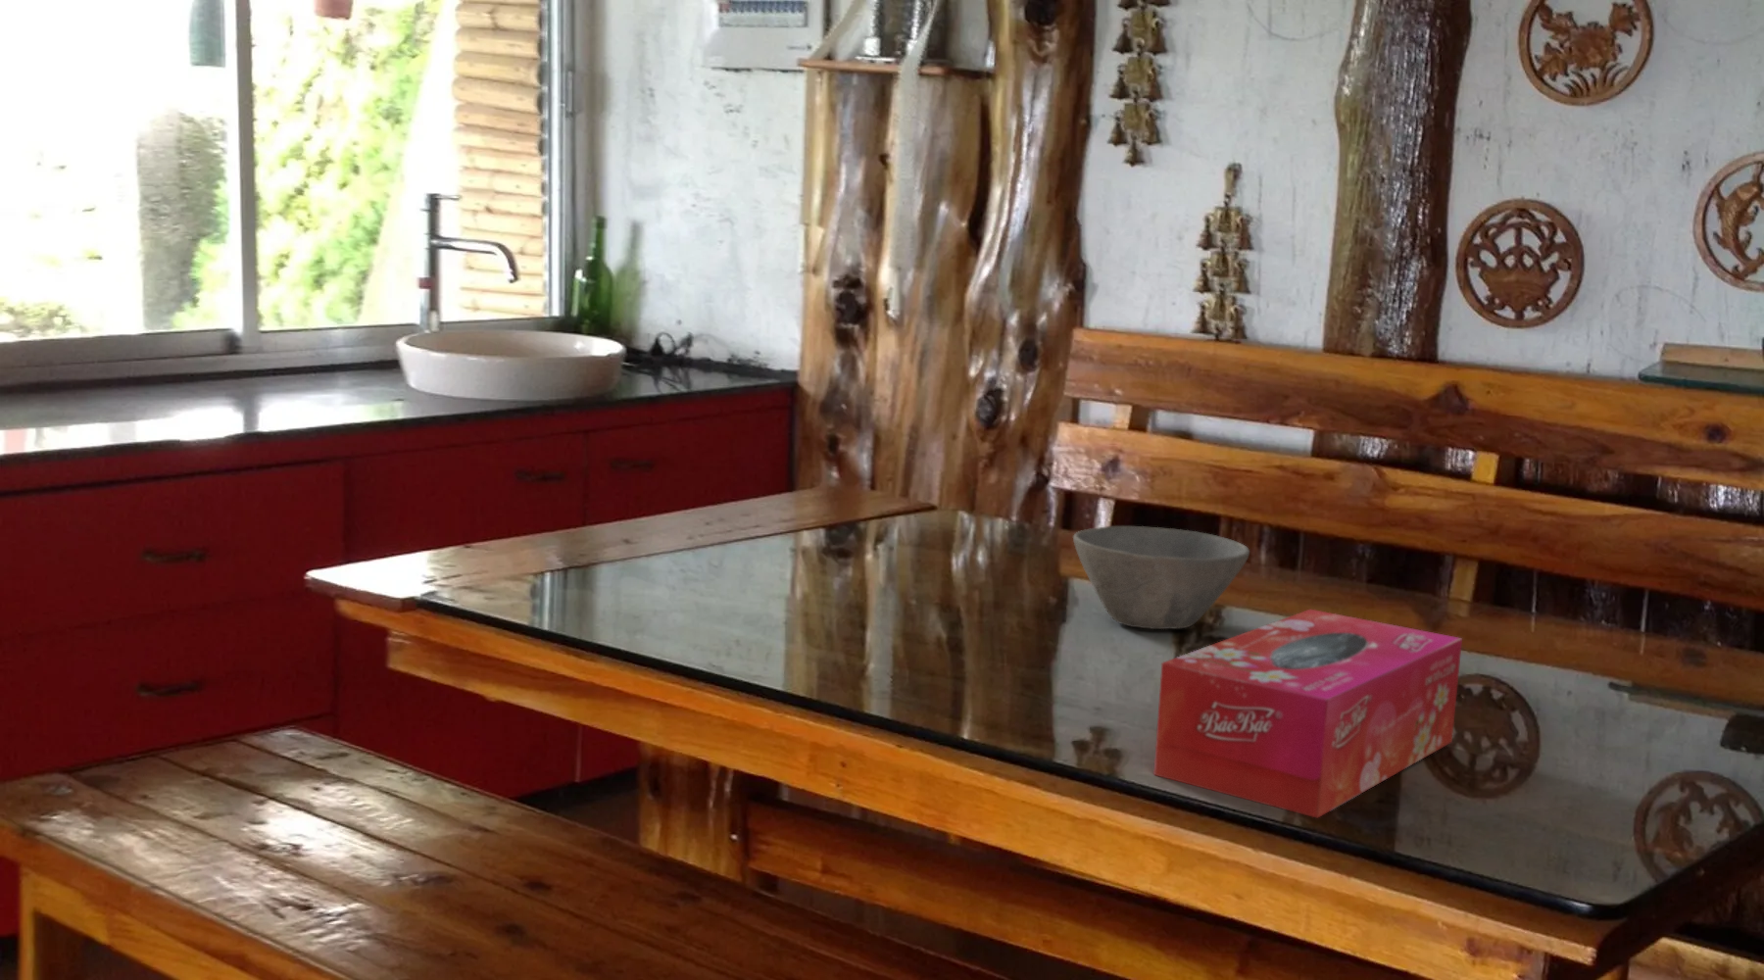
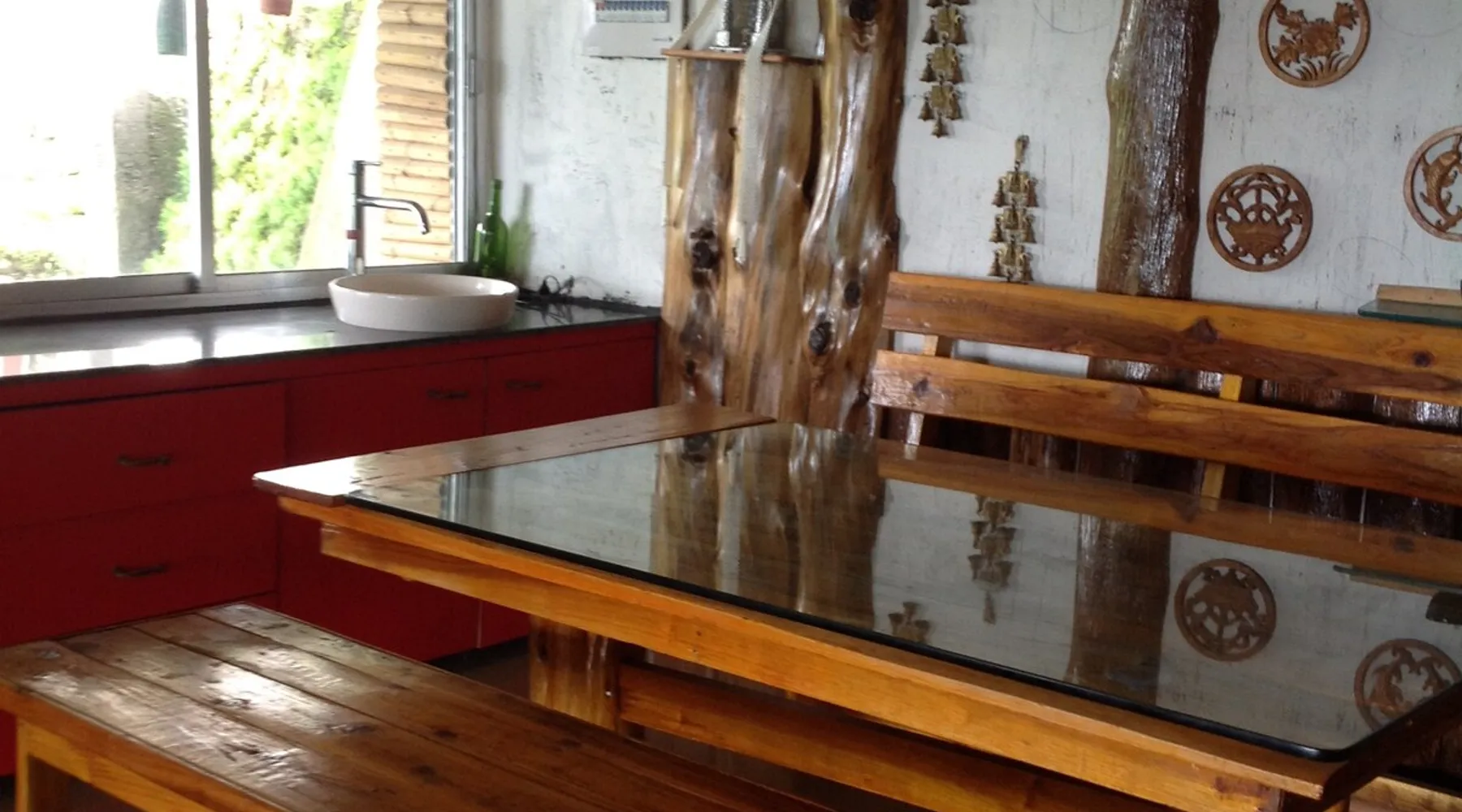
- bowl [1073,525,1250,630]
- tissue box [1152,608,1464,819]
